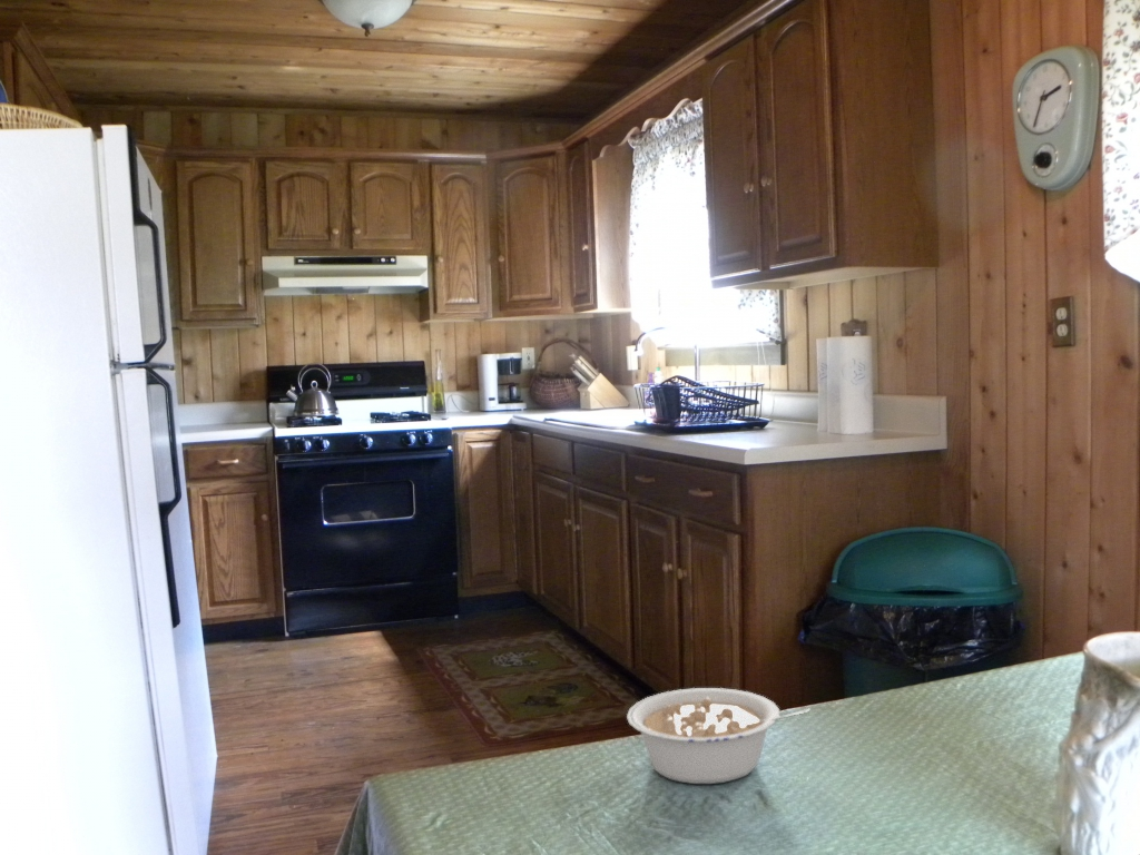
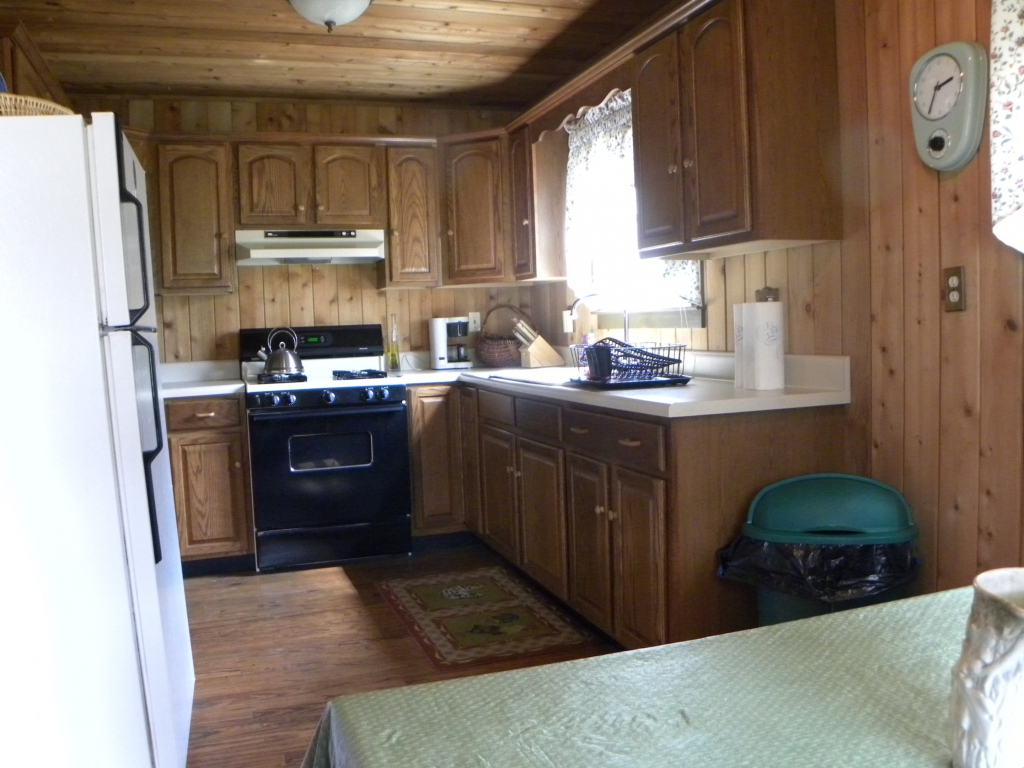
- legume [626,687,812,785]
